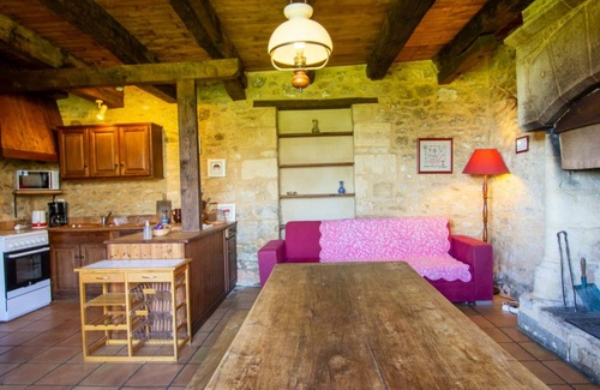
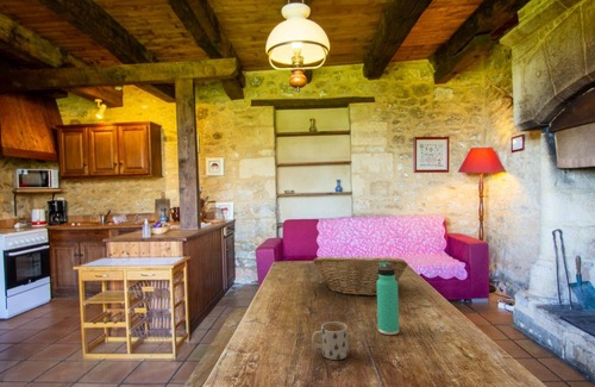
+ fruit basket [313,252,409,297]
+ thermos bottle [376,262,400,336]
+ mug [311,320,350,361]
